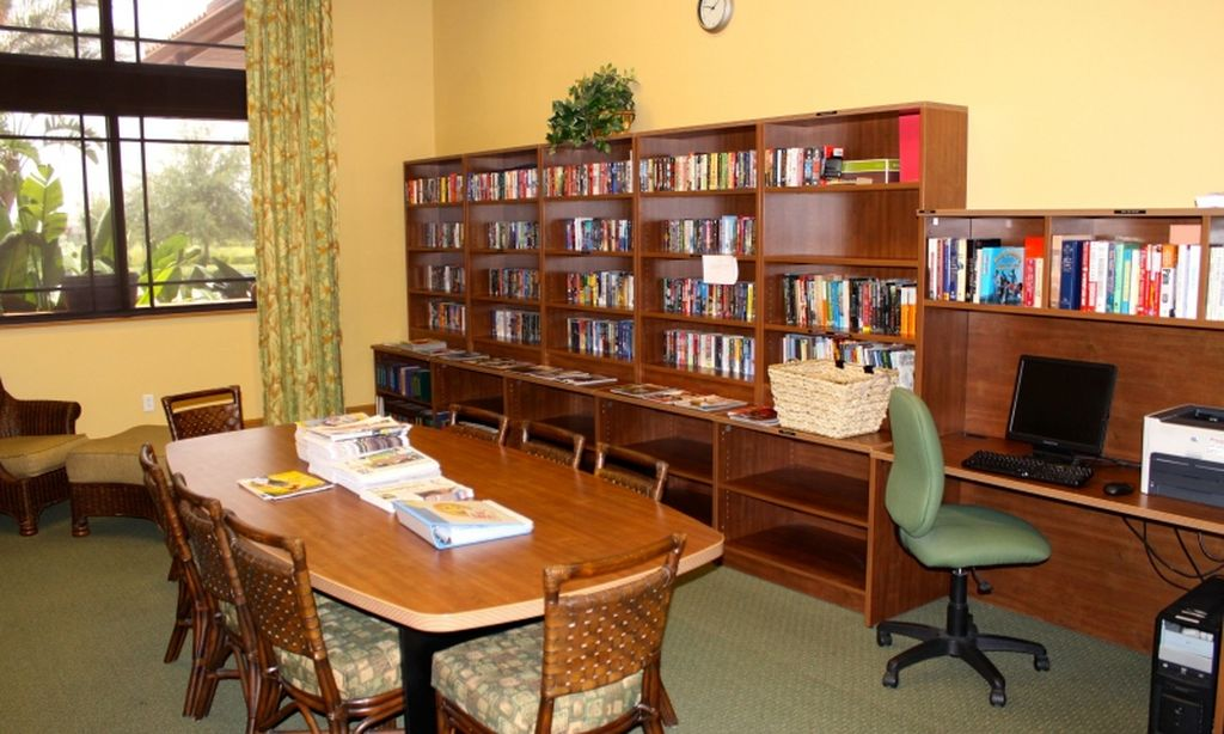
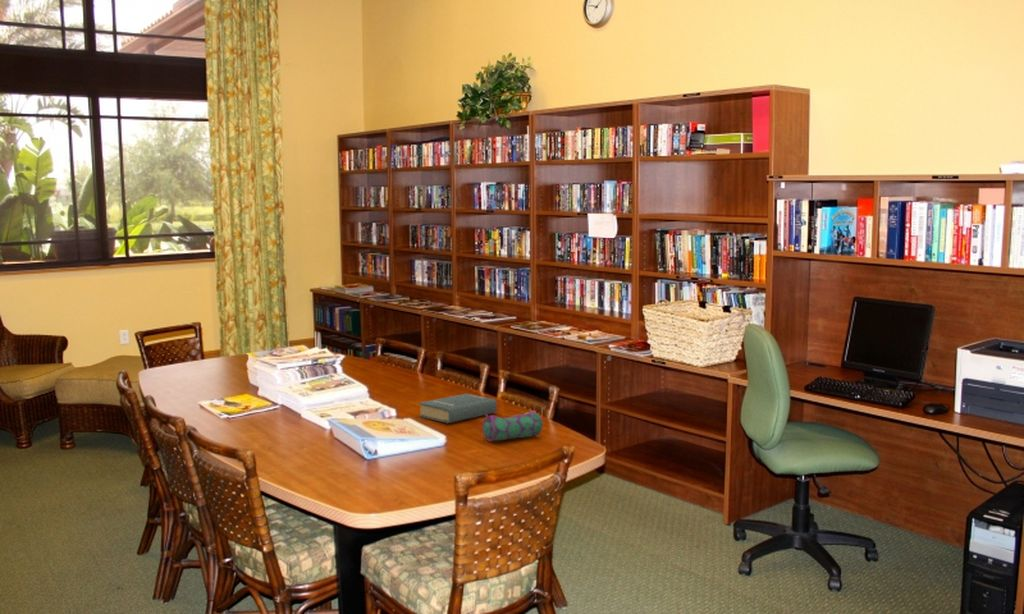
+ pencil case [481,409,544,442]
+ hardback book [418,393,498,424]
